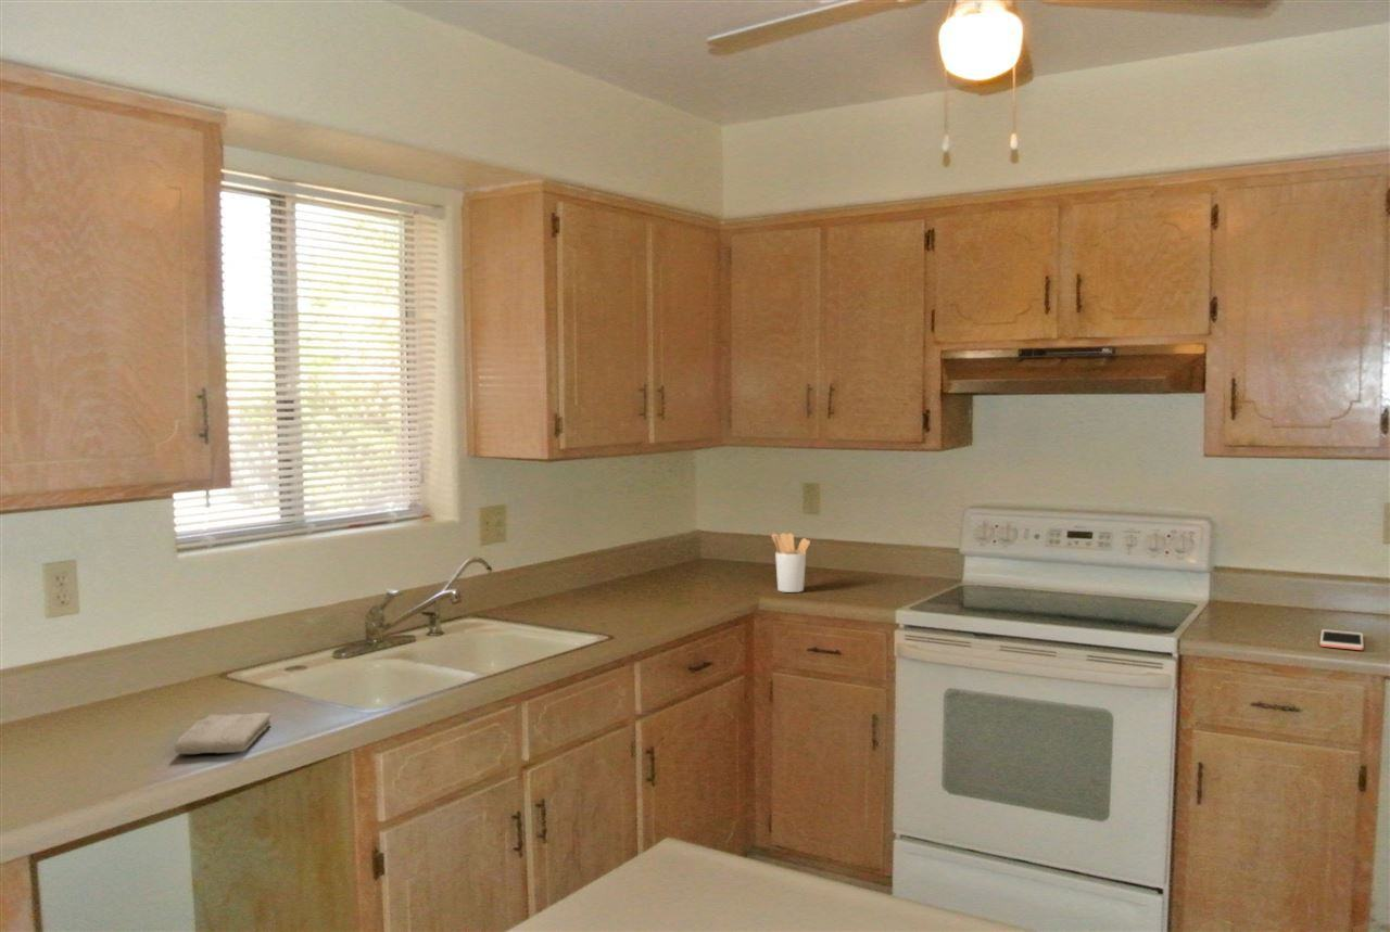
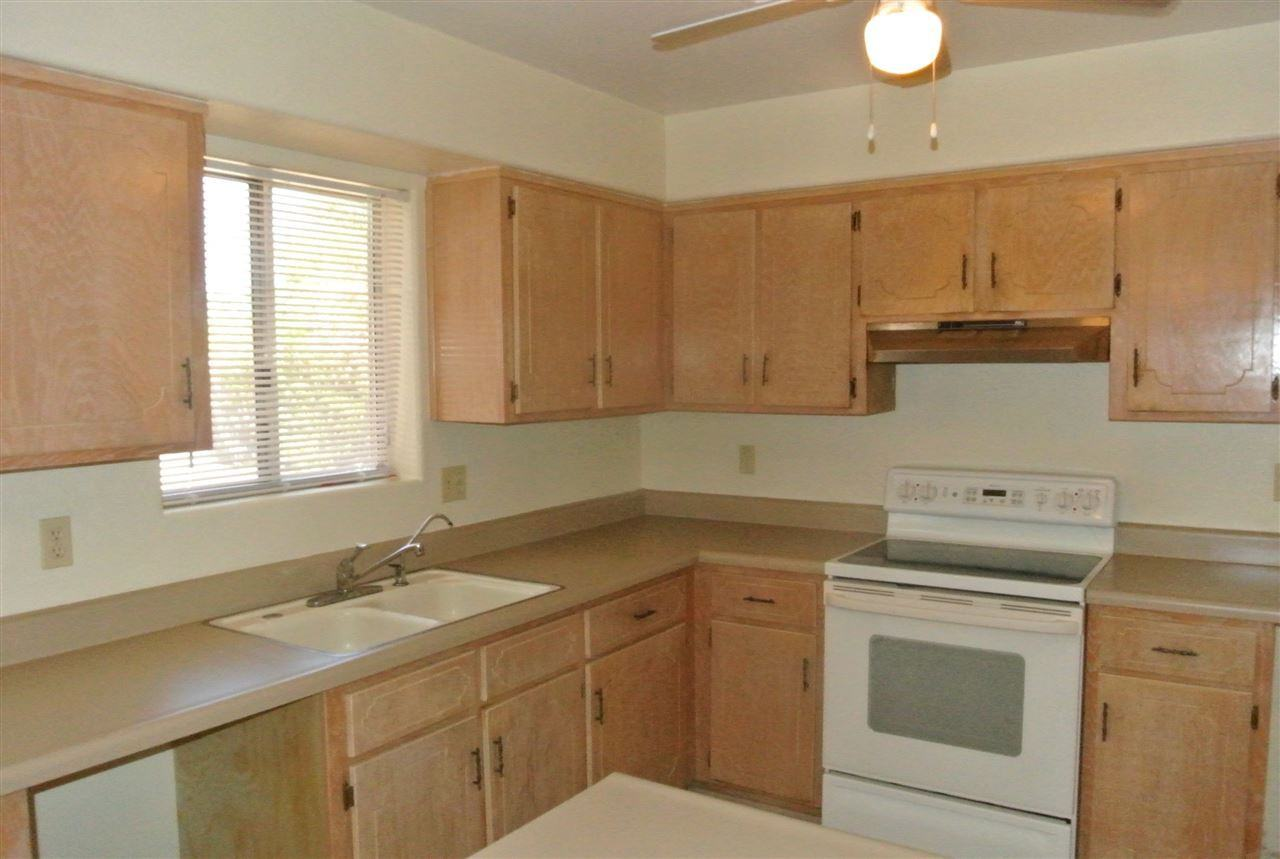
- cell phone [1319,628,1364,651]
- utensil holder [770,532,811,593]
- washcloth [174,712,273,755]
